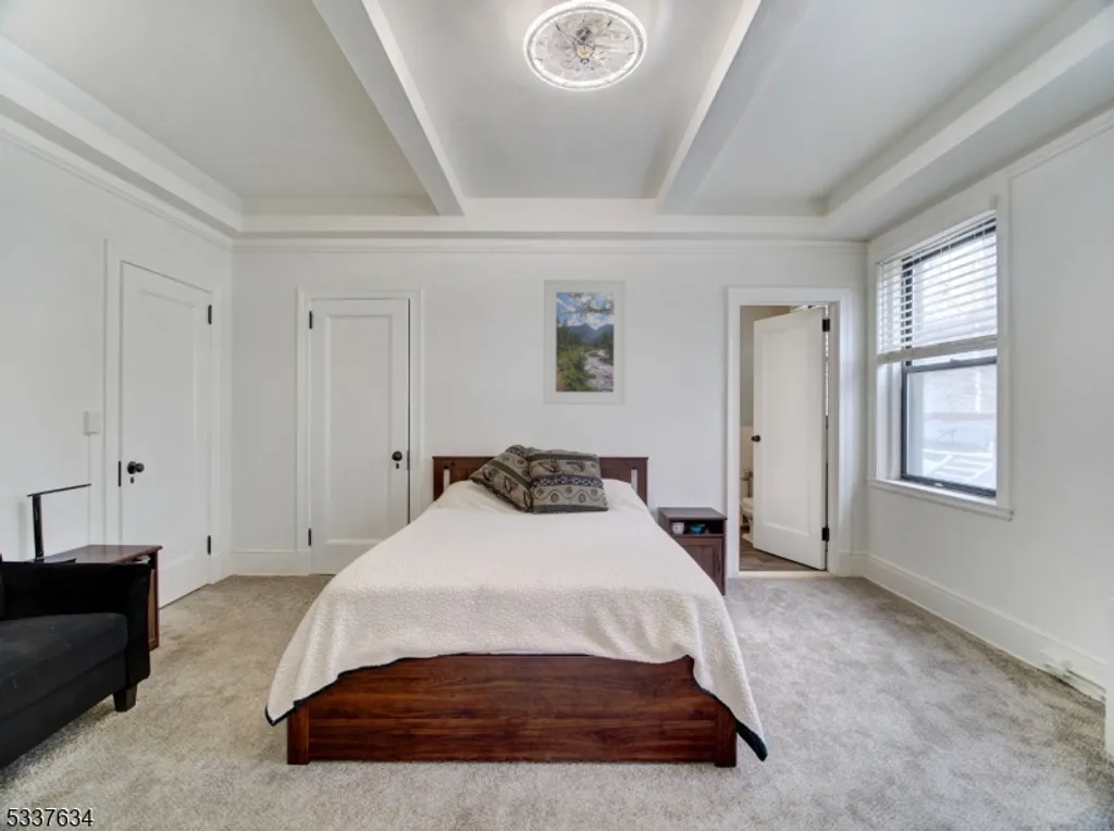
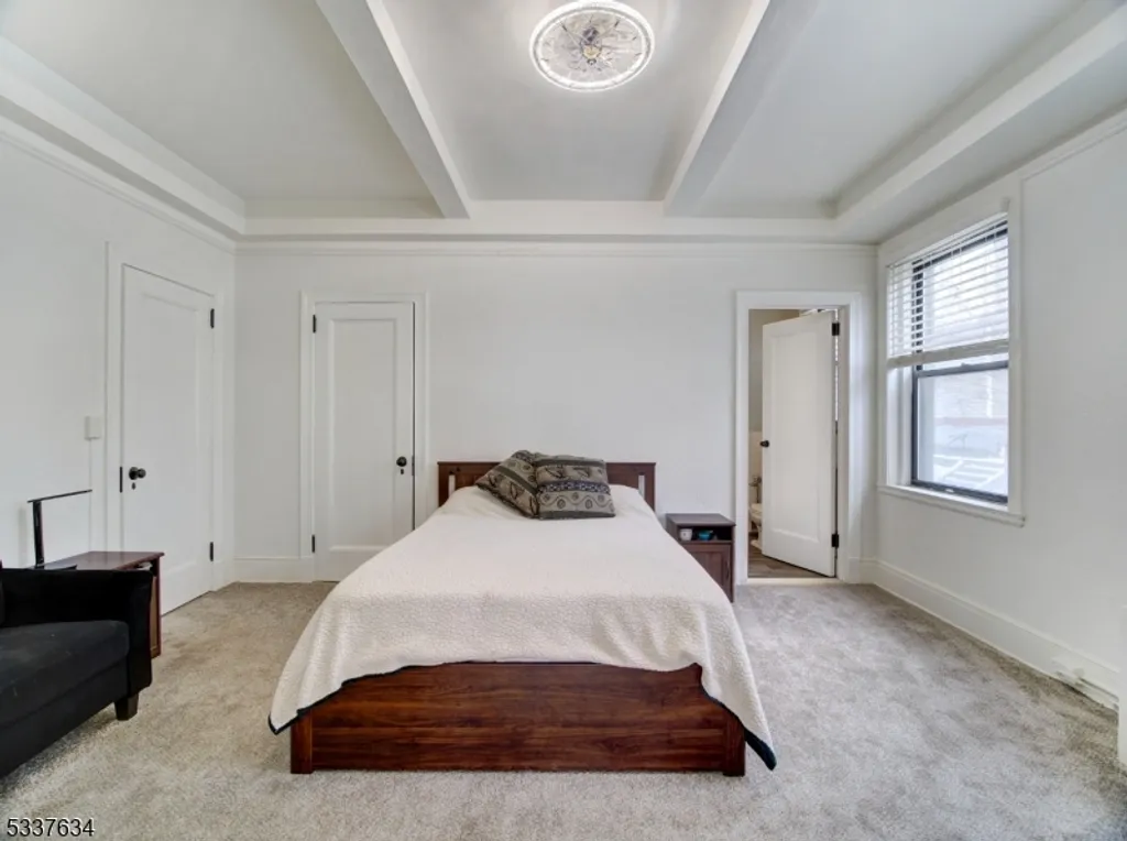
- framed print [542,278,628,406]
